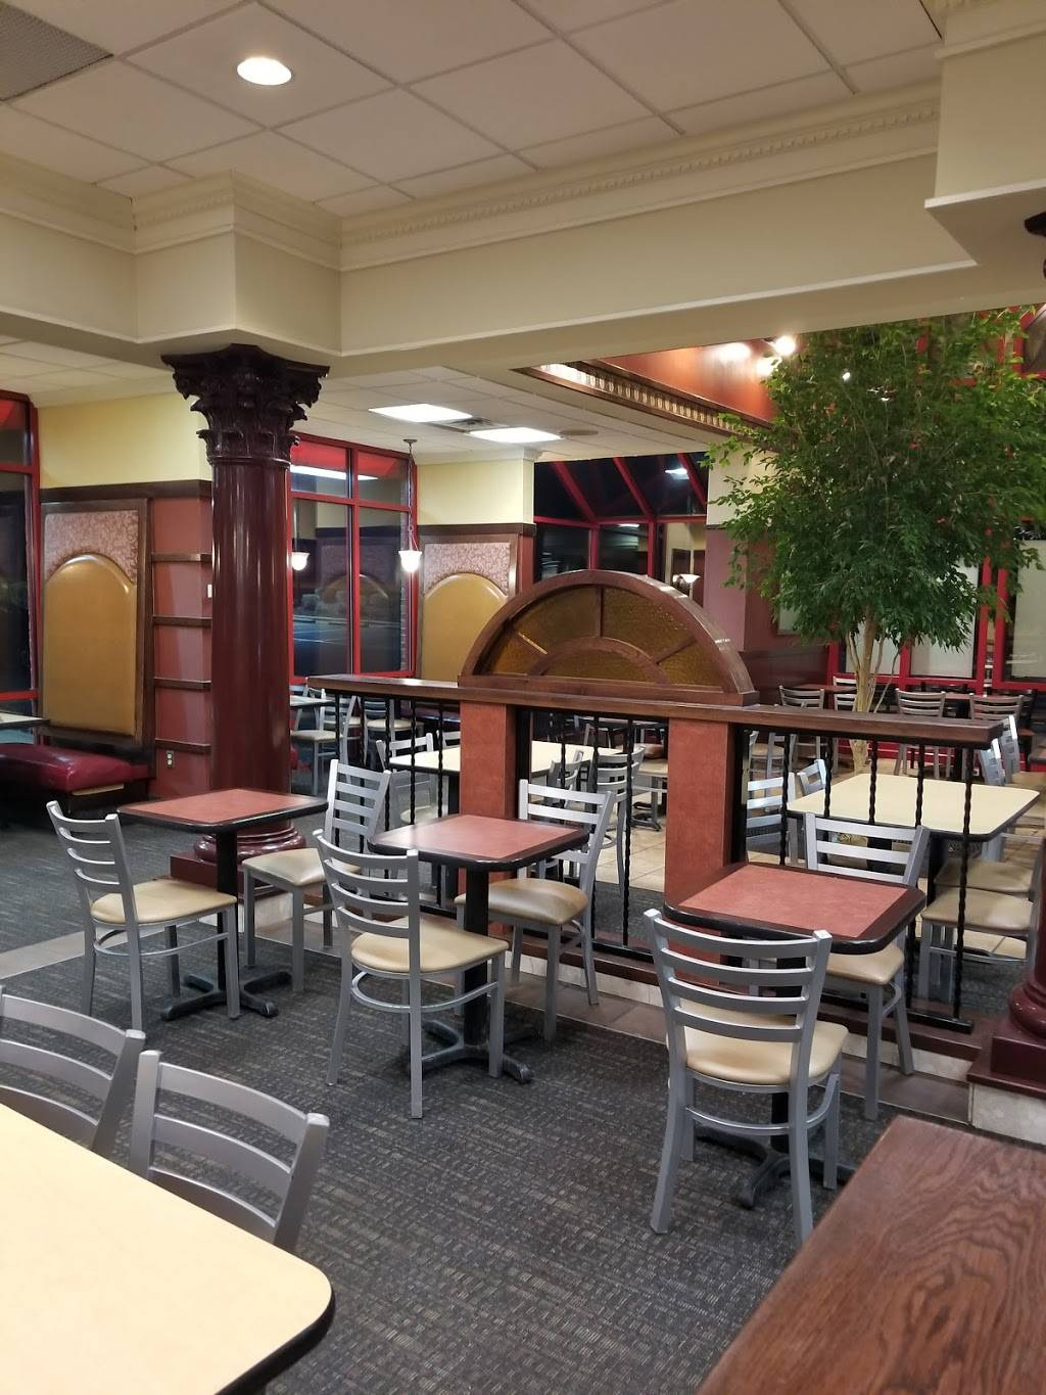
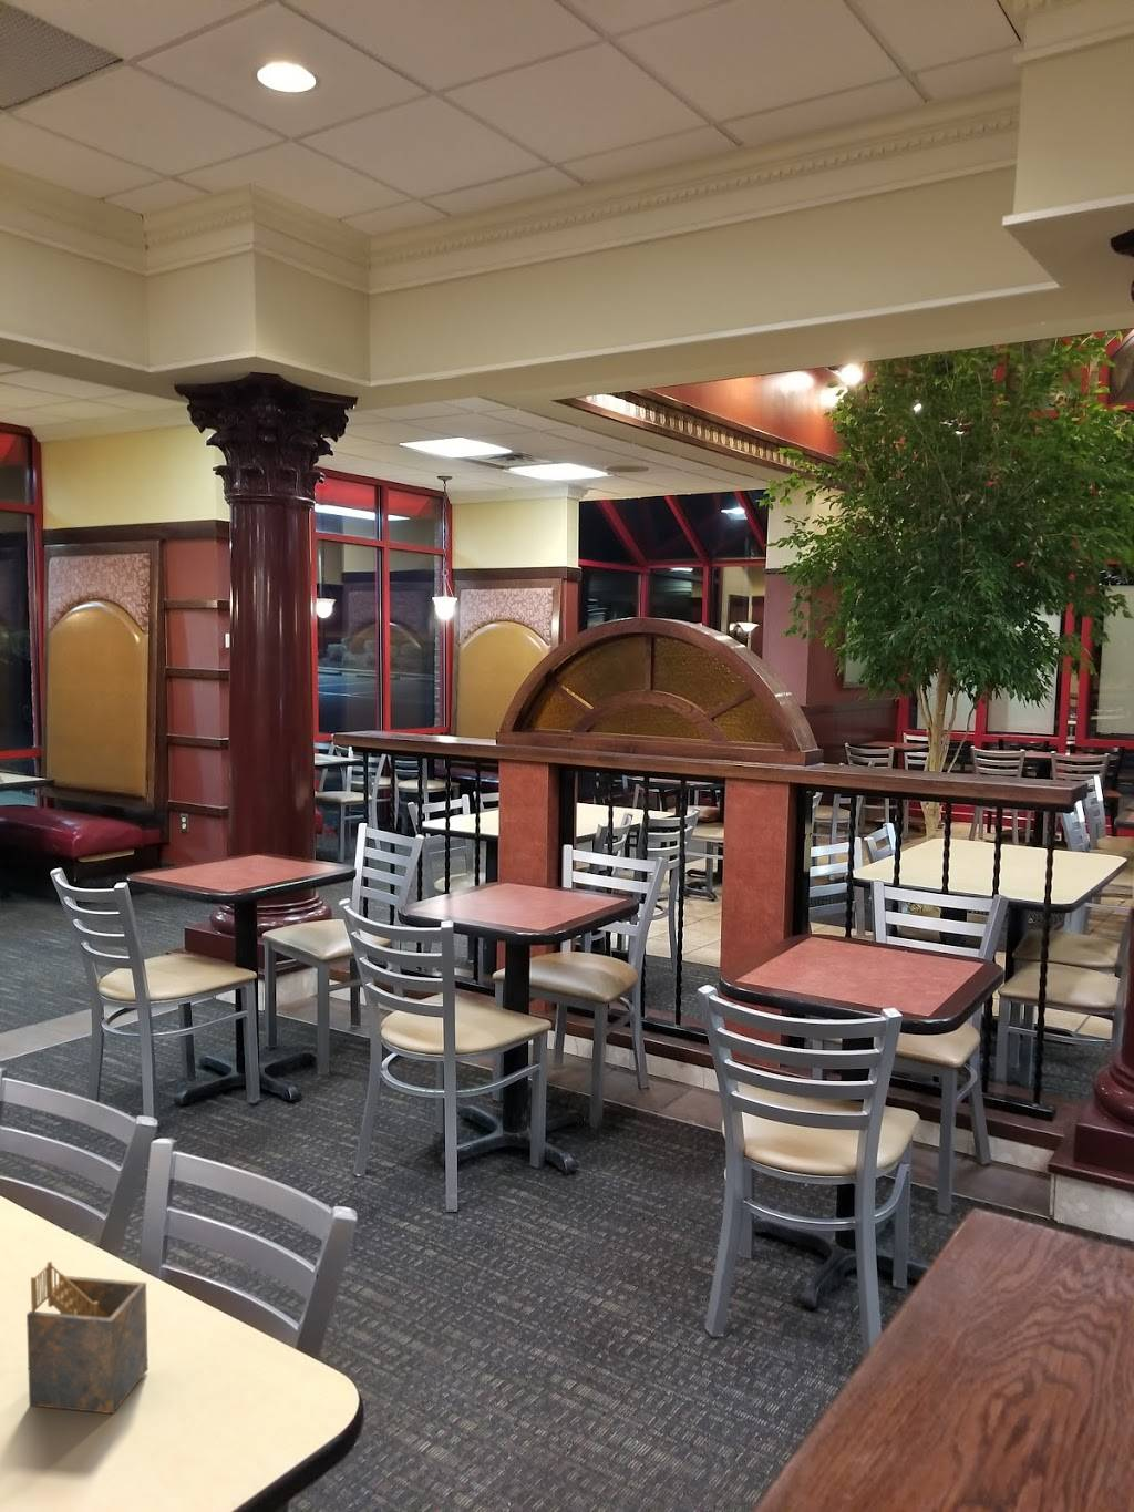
+ napkin holder [25,1261,149,1414]
